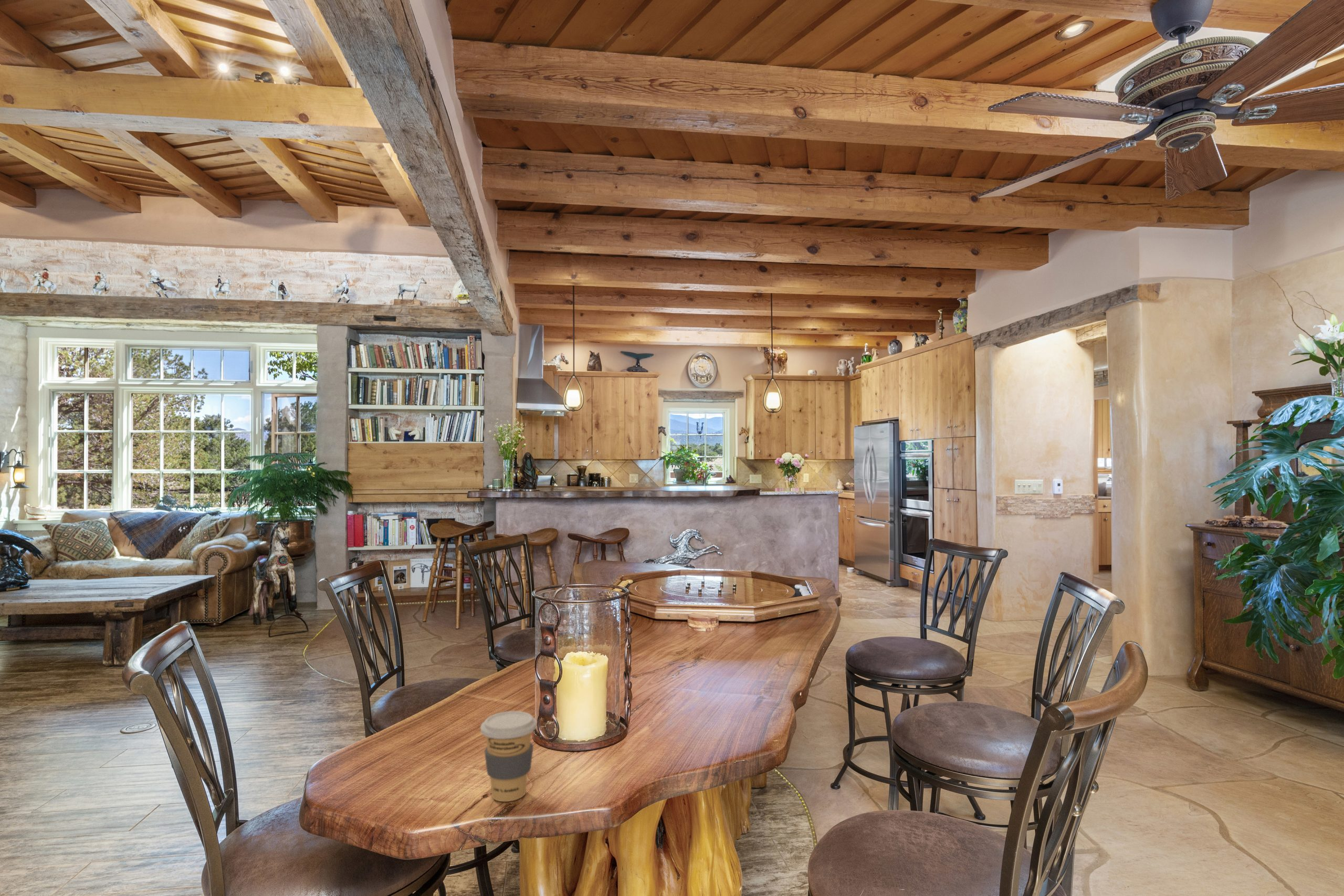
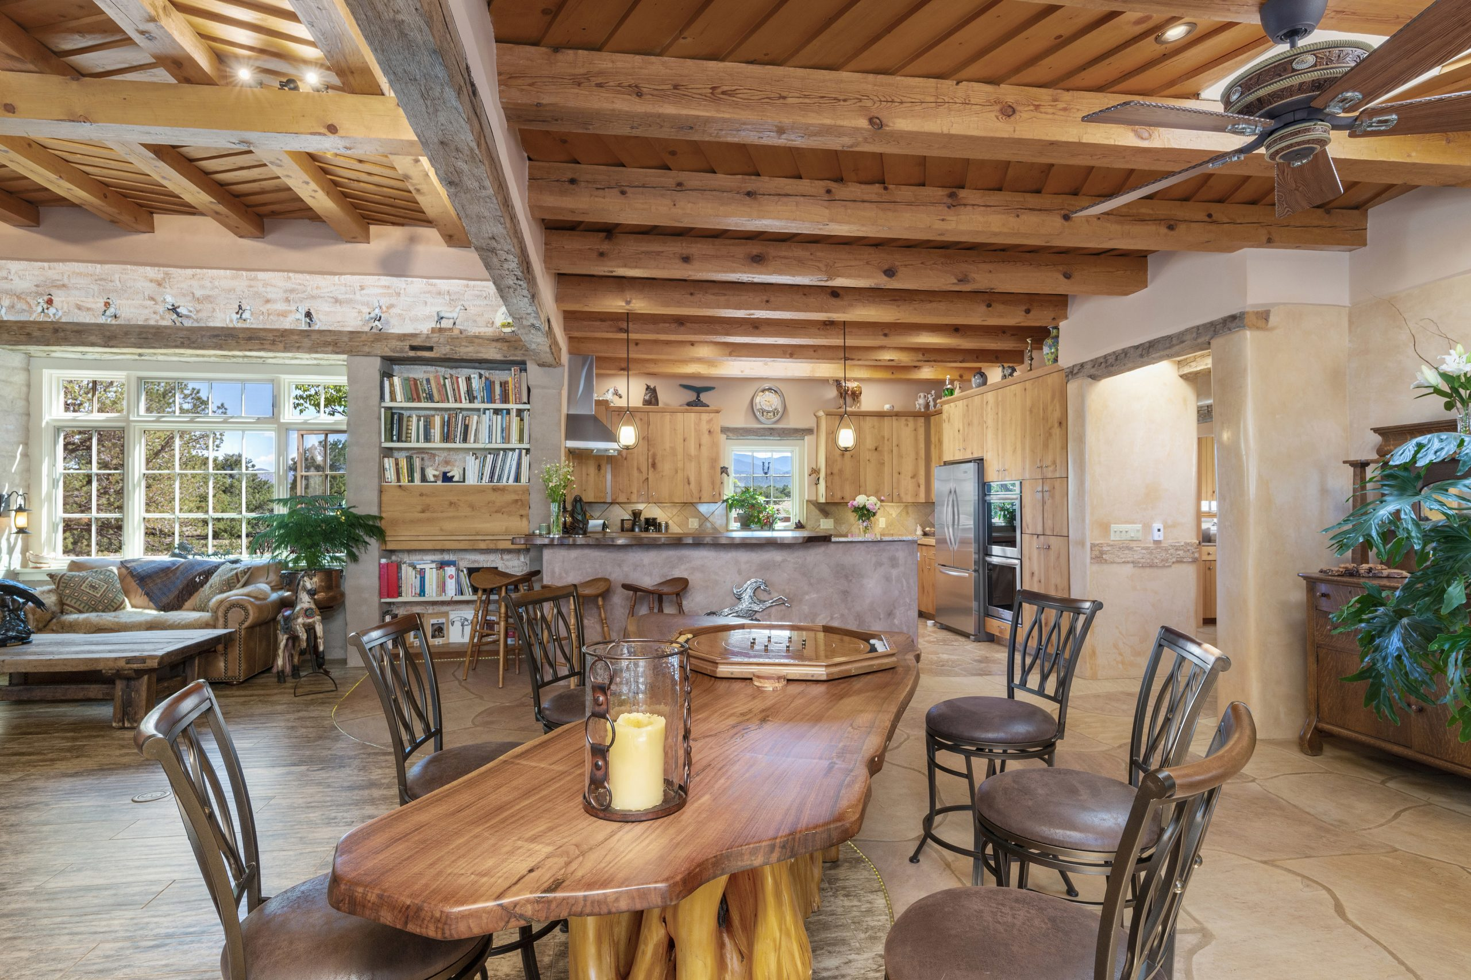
- coffee cup [480,711,538,802]
